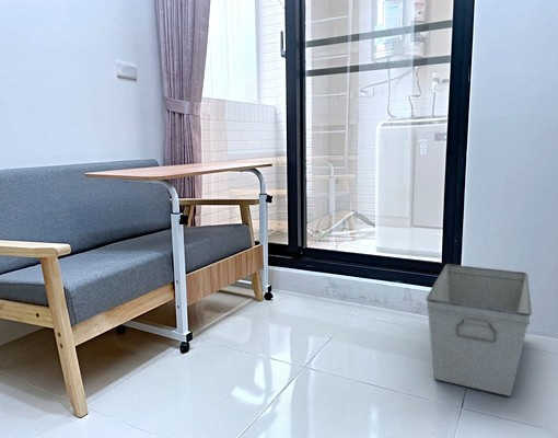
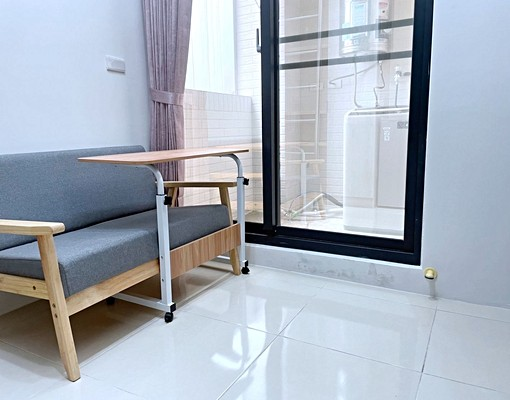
- storage bin [425,263,533,397]
